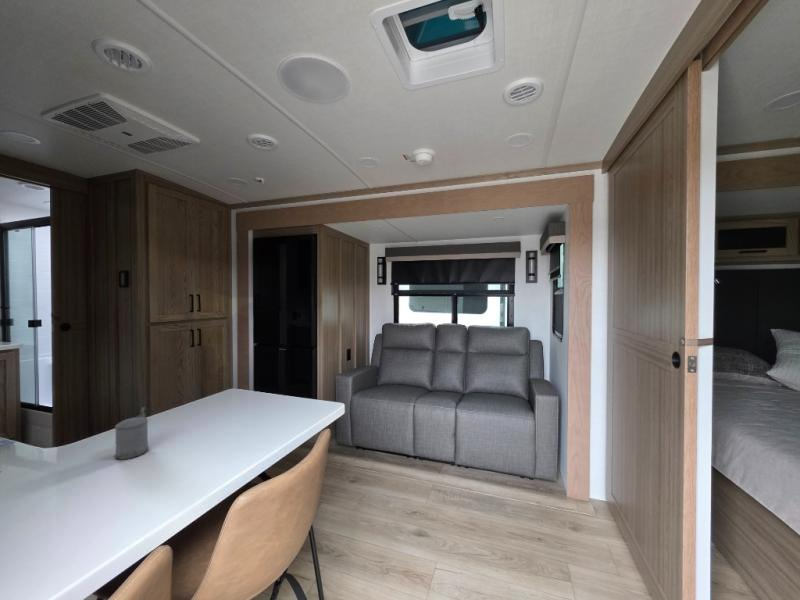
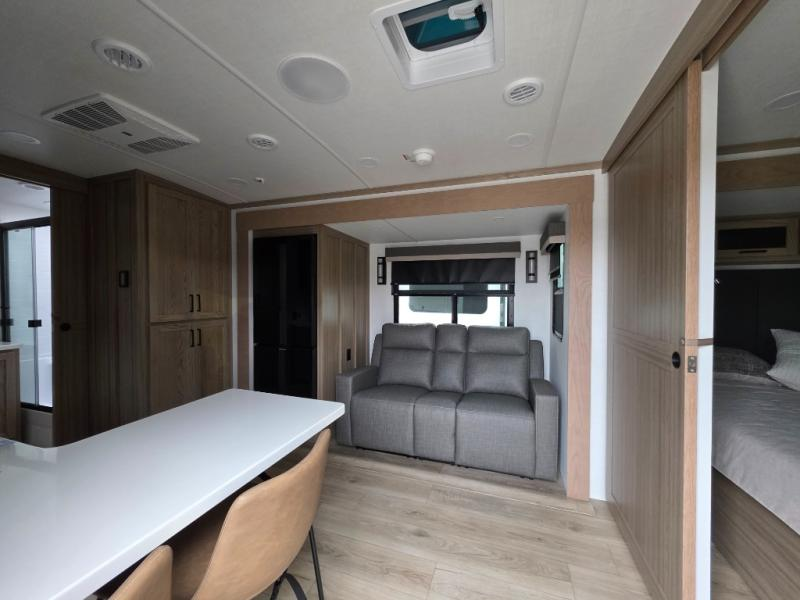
- beer stein [113,406,150,461]
